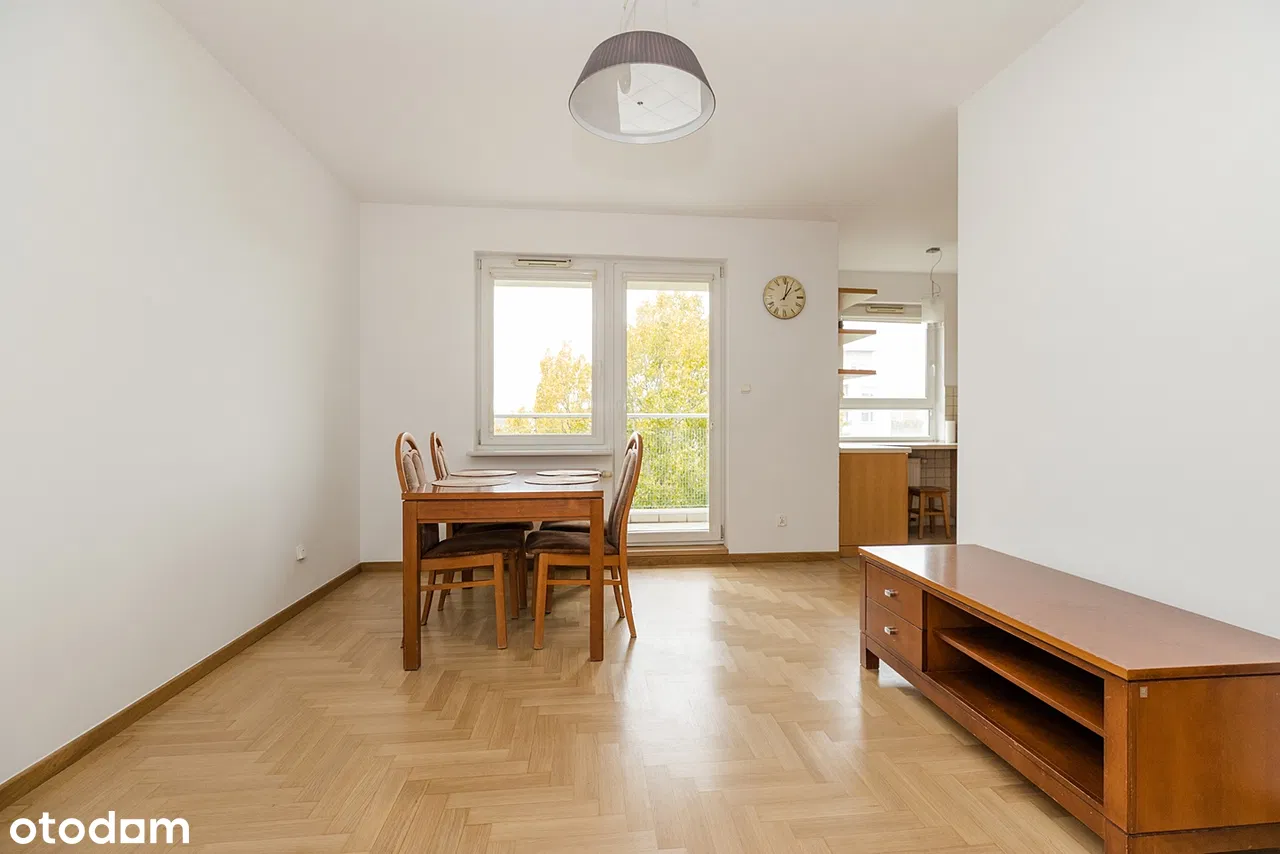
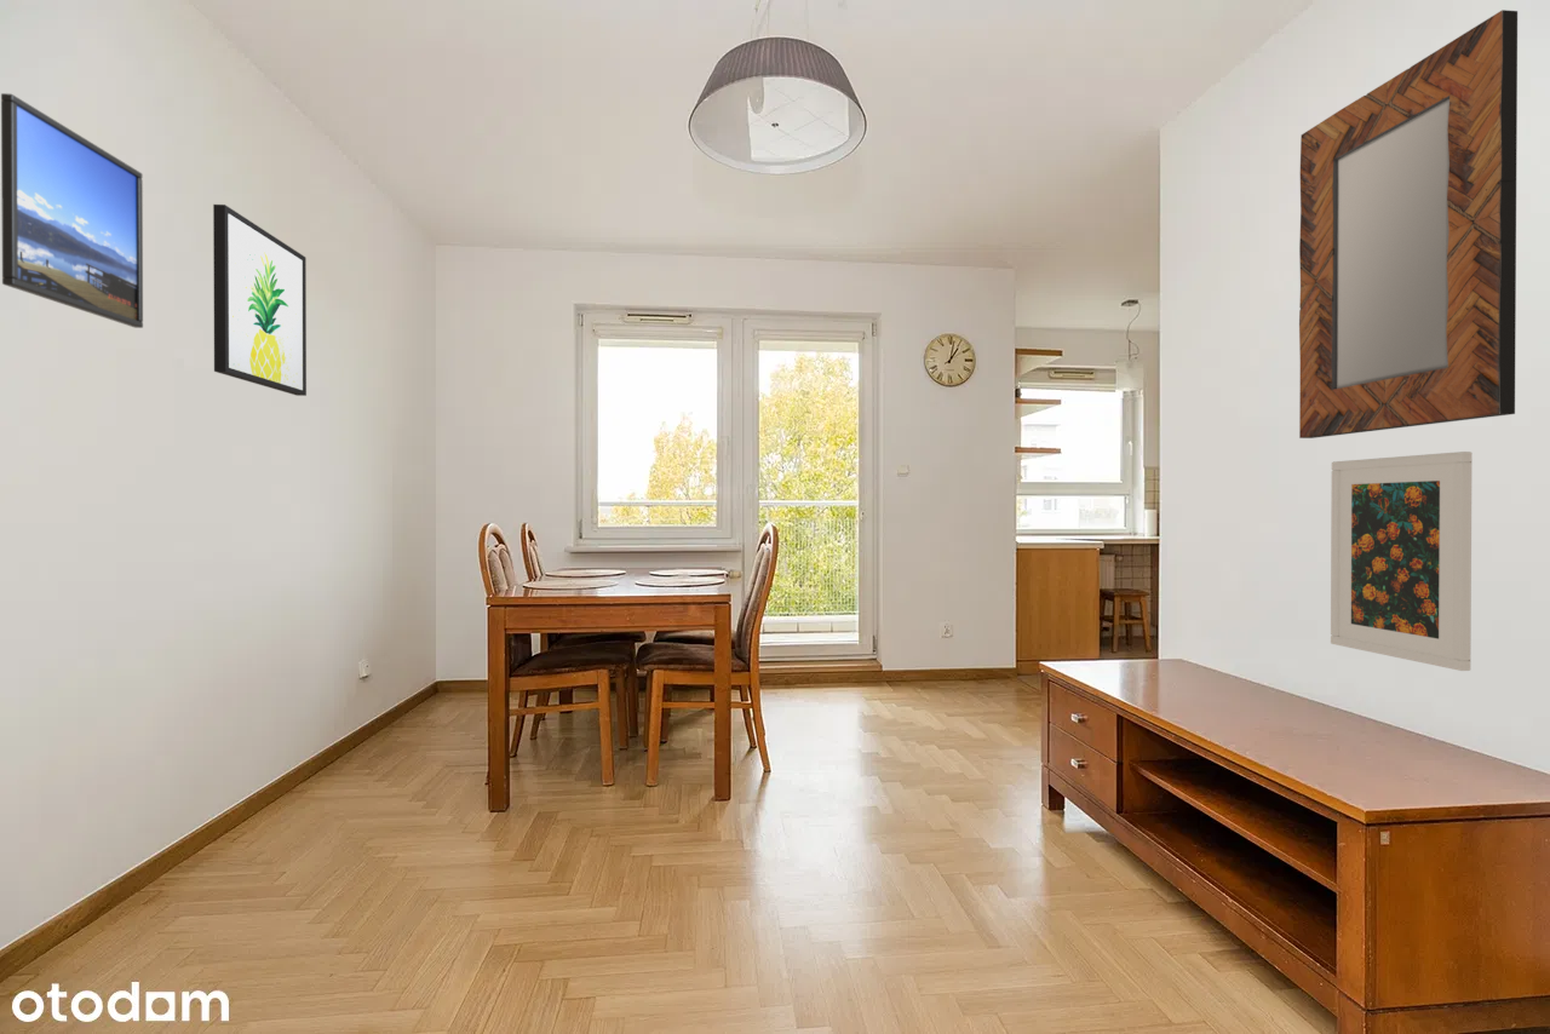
+ wall art [212,203,308,397]
+ home mirror [1298,8,1519,440]
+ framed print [0,92,144,329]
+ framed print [1330,450,1472,672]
